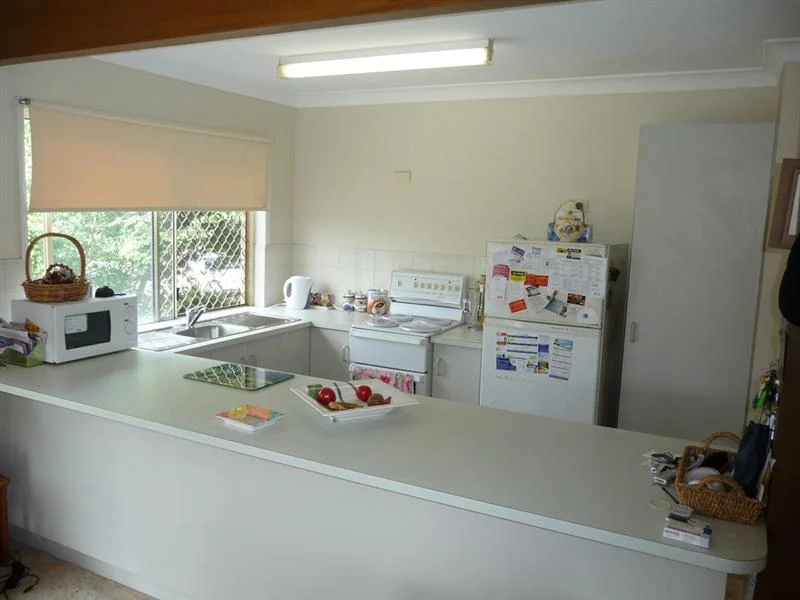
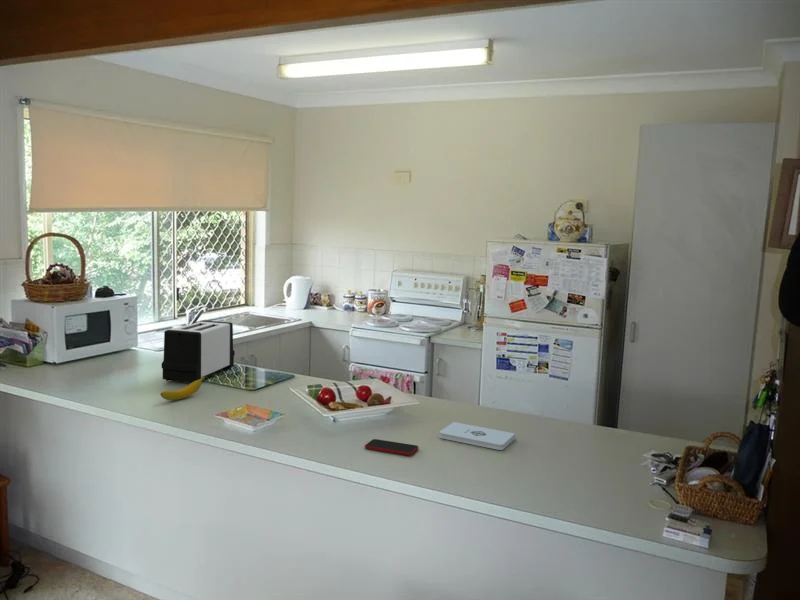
+ banana [160,376,206,401]
+ notepad [438,421,516,451]
+ toaster [161,319,236,383]
+ smartphone [364,438,419,456]
